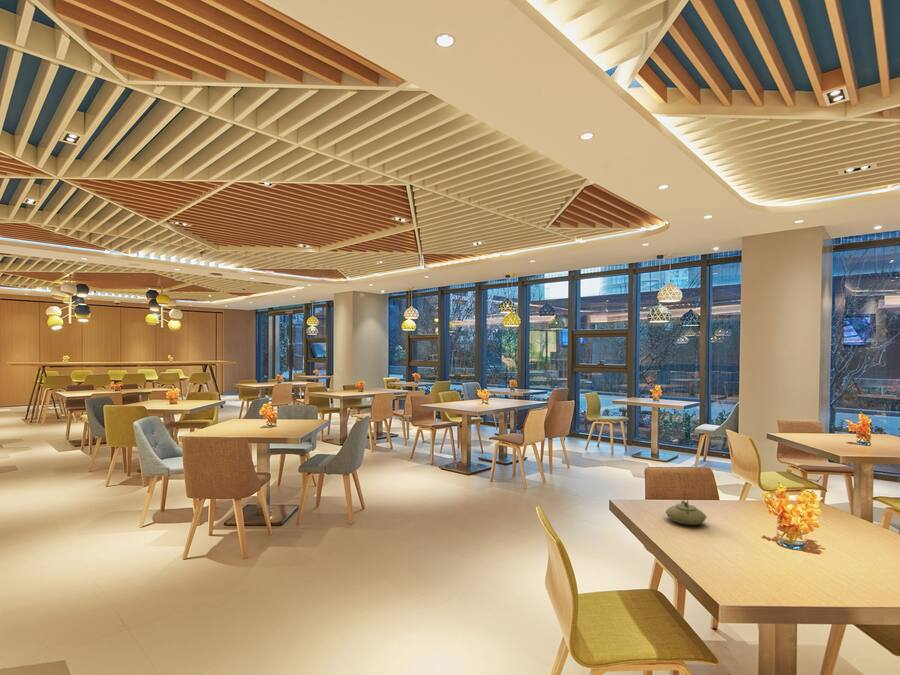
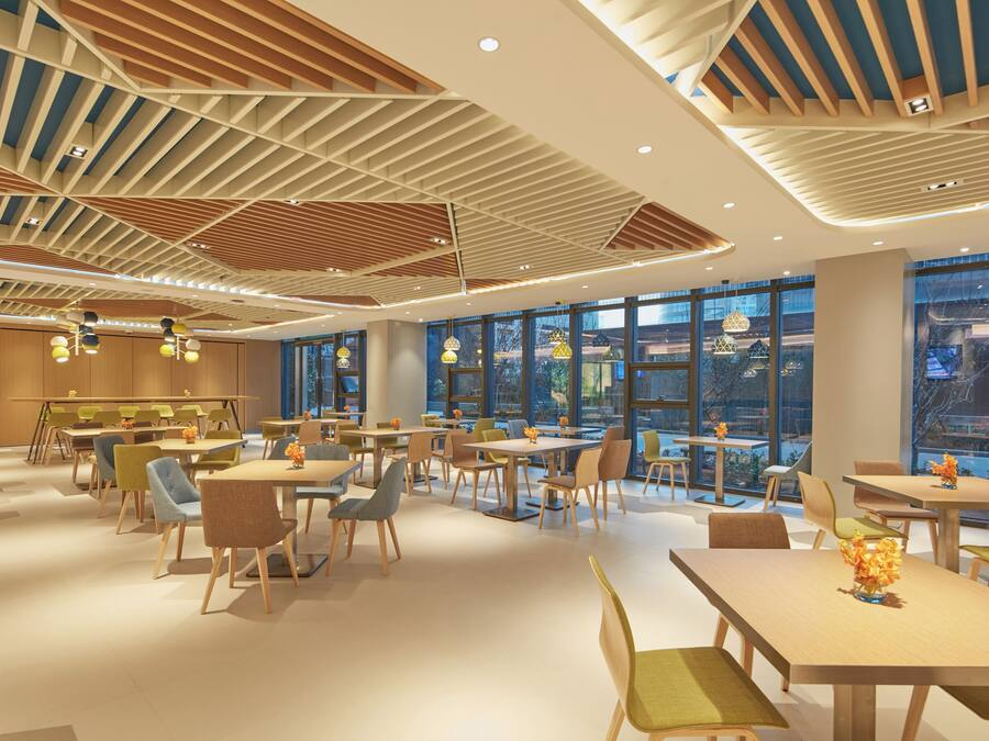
- teapot [665,490,708,526]
